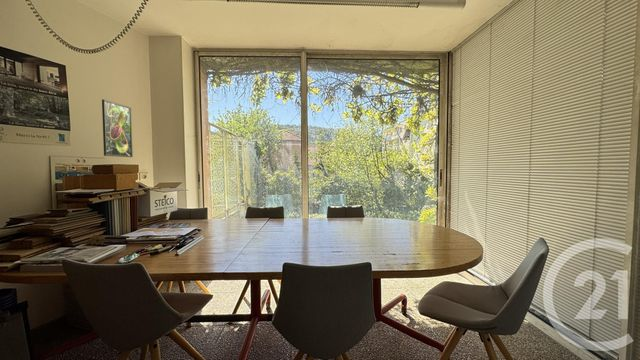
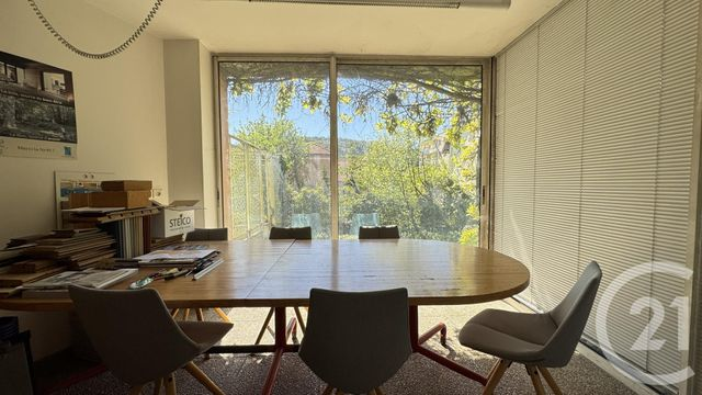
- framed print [101,98,134,158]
